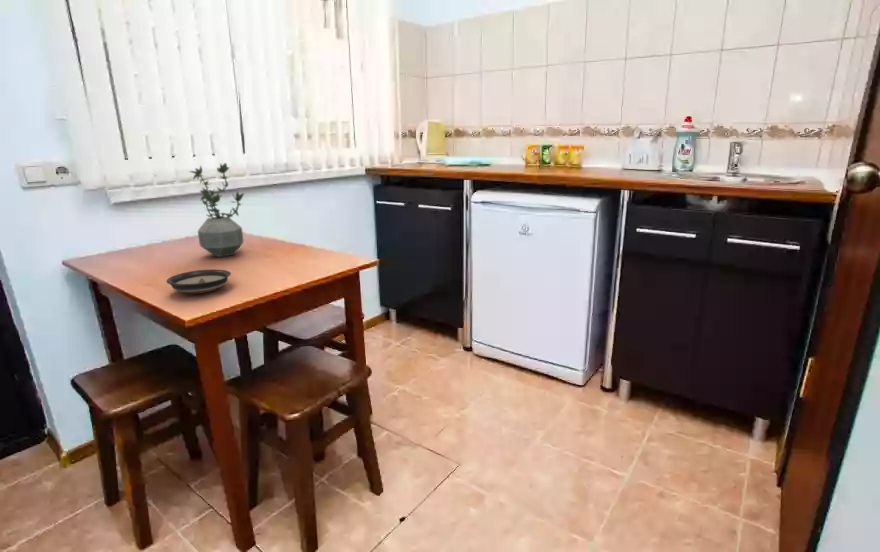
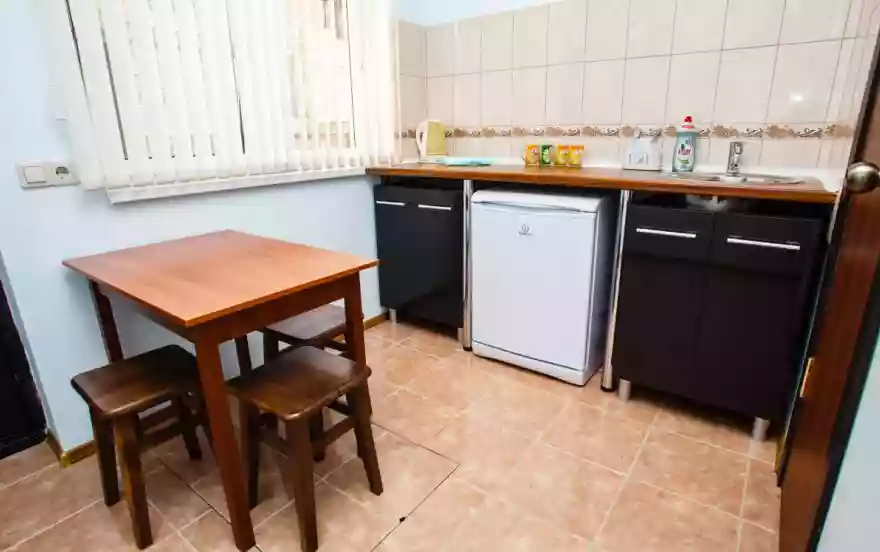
- potted plant [188,162,245,258]
- saucer [165,268,232,294]
